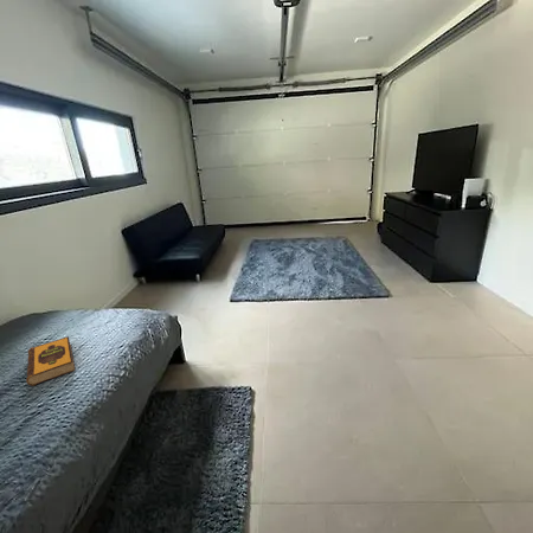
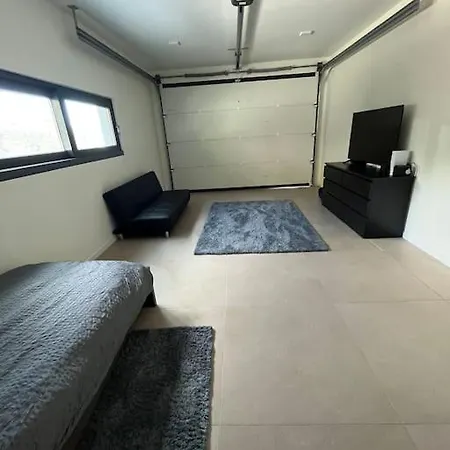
- hardback book [25,335,76,387]
